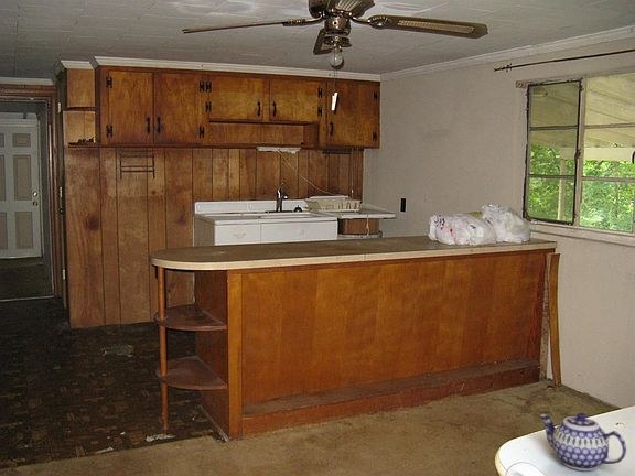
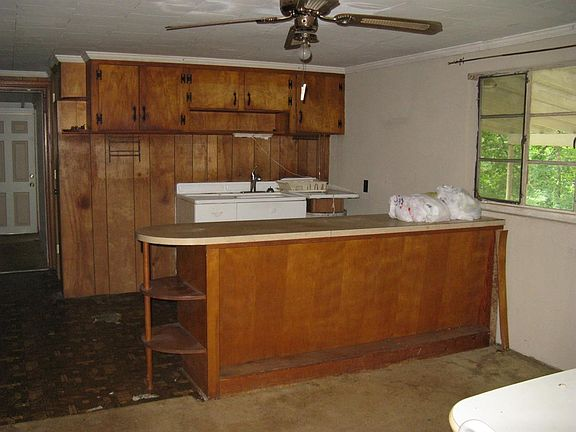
- teapot [538,411,627,472]
